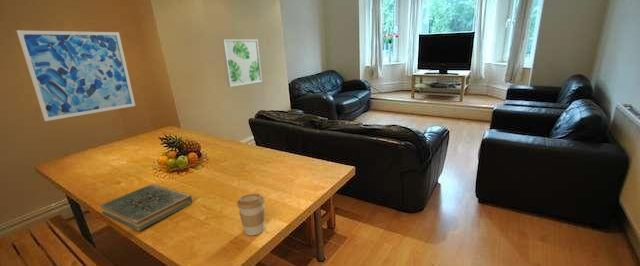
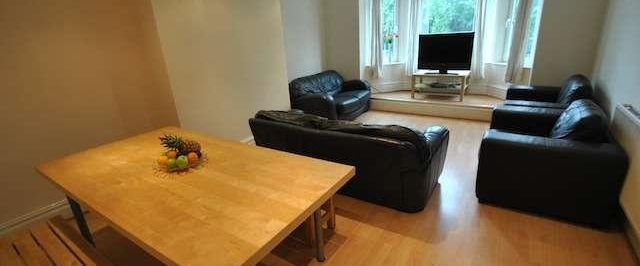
- book [98,183,193,232]
- wall art [15,29,136,122]
- coffee cup [236,193,266,236]
- wall art [221,38,263,88]
